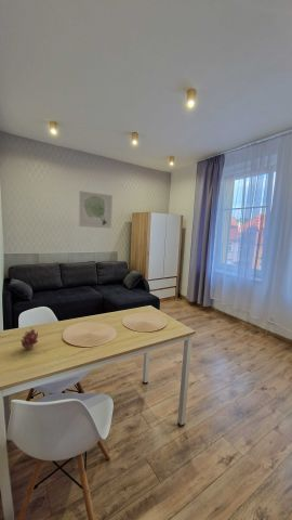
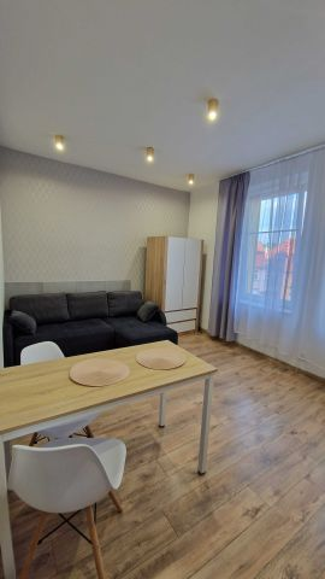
- fruit [19,326,39,350]
- wall art [78,190,114,230]
